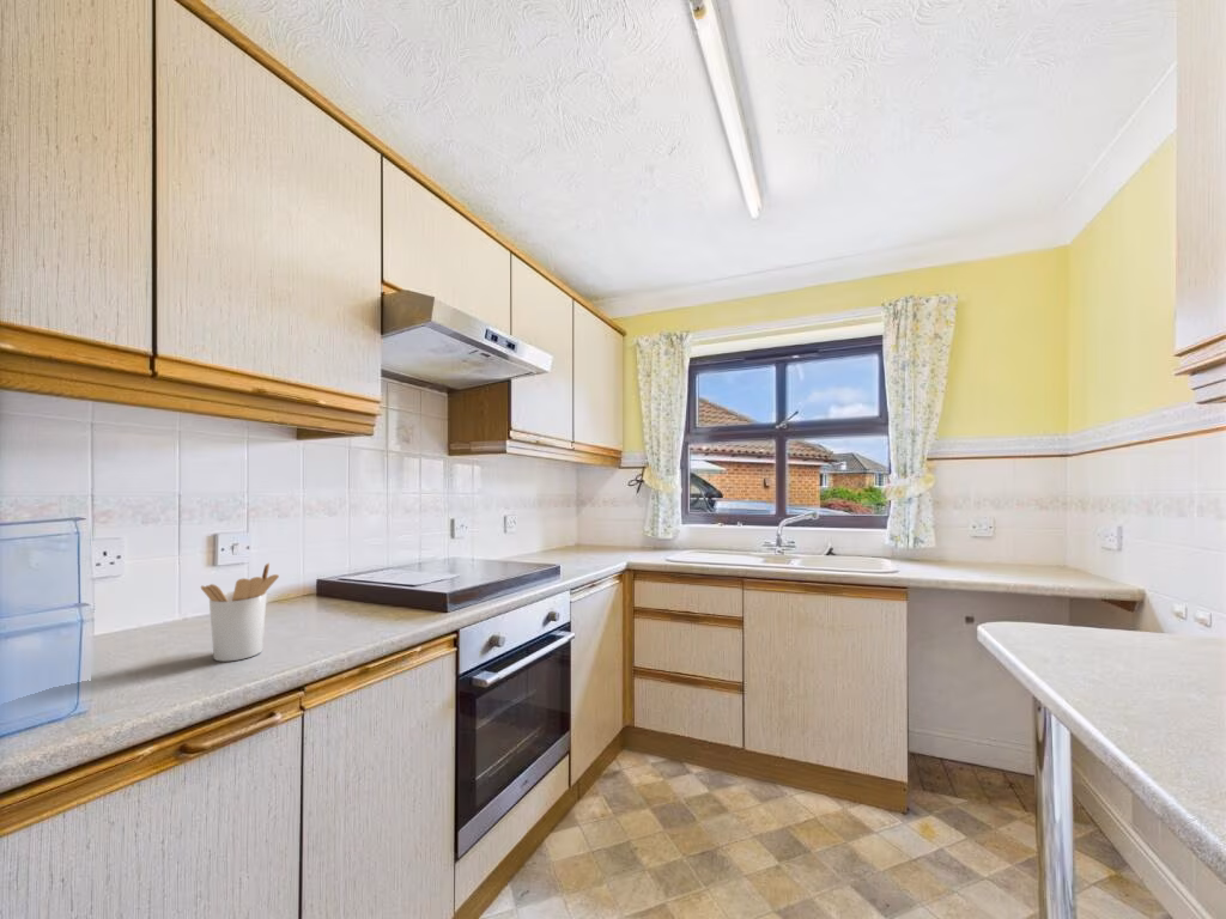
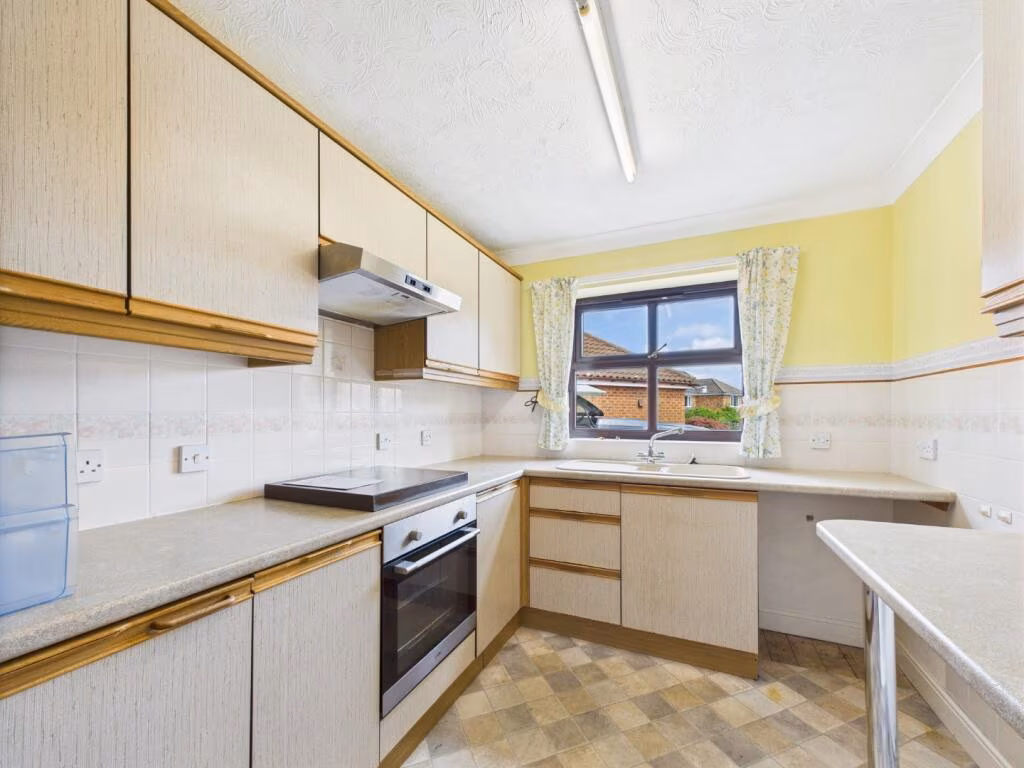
- utensil holder [200,561,280,663]
